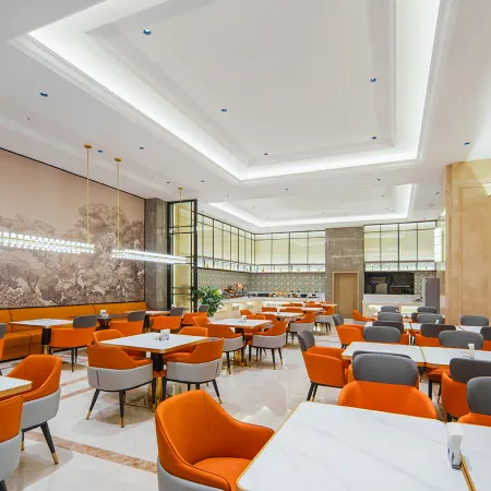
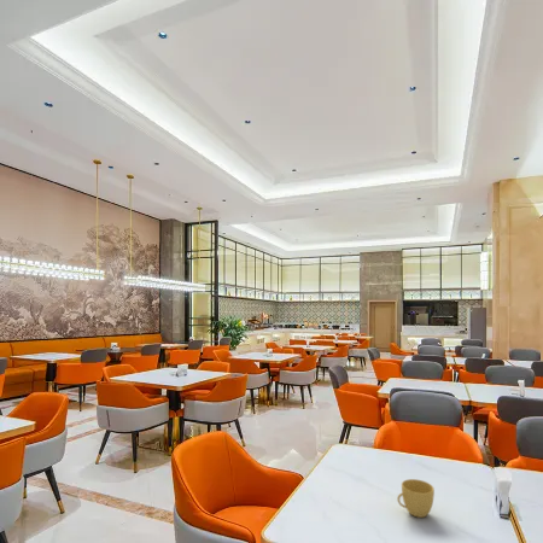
+ cup [396,478,436,519]
